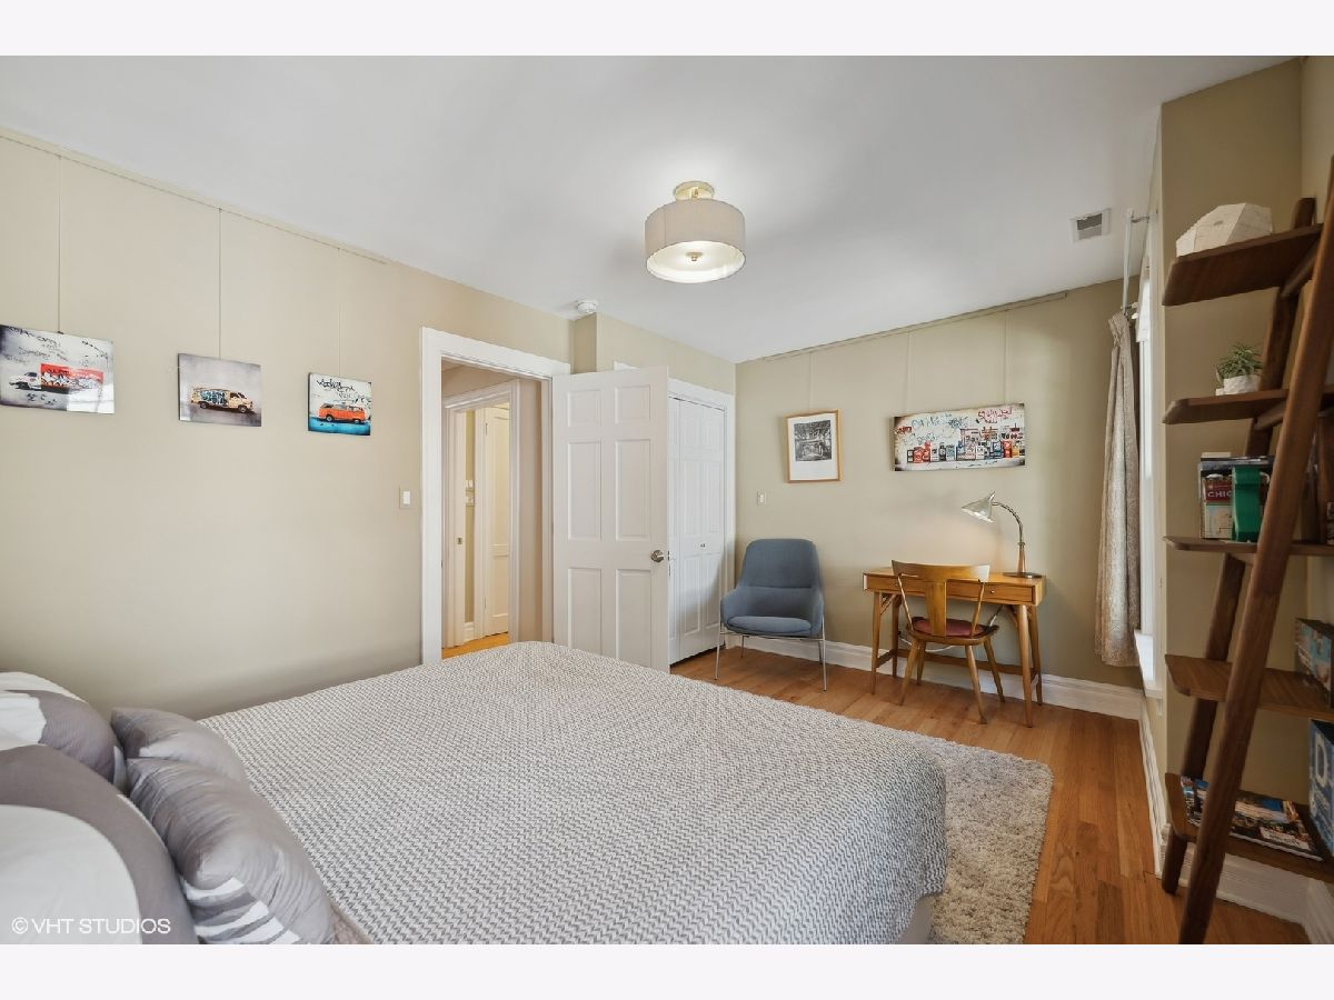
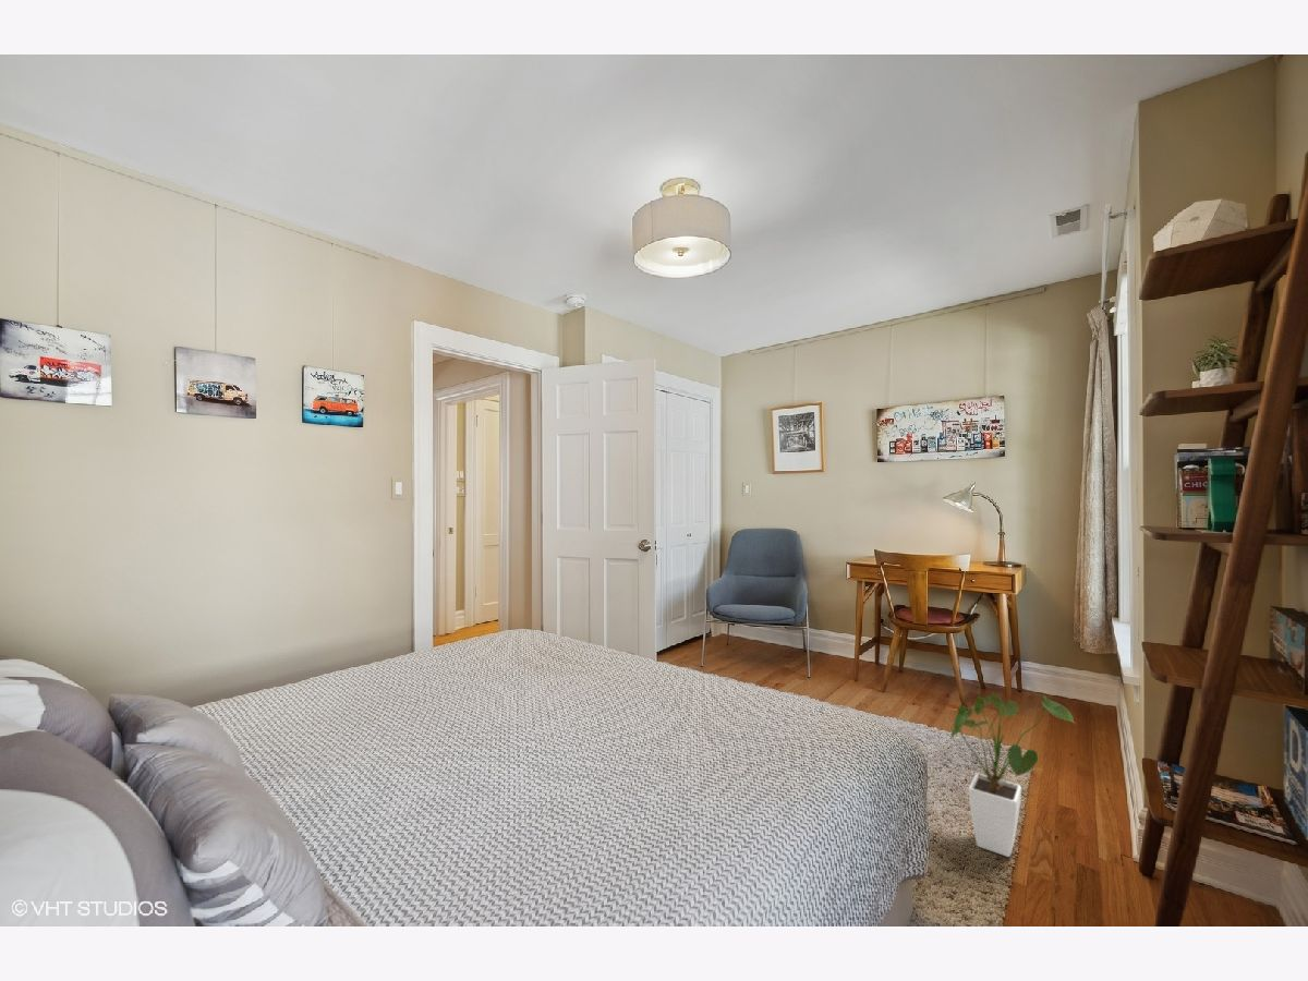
+ house plant [948,693,1076,858]
